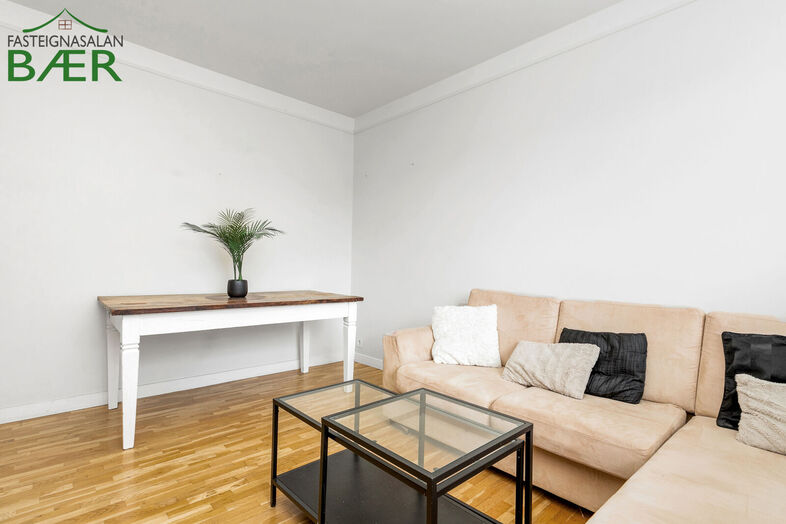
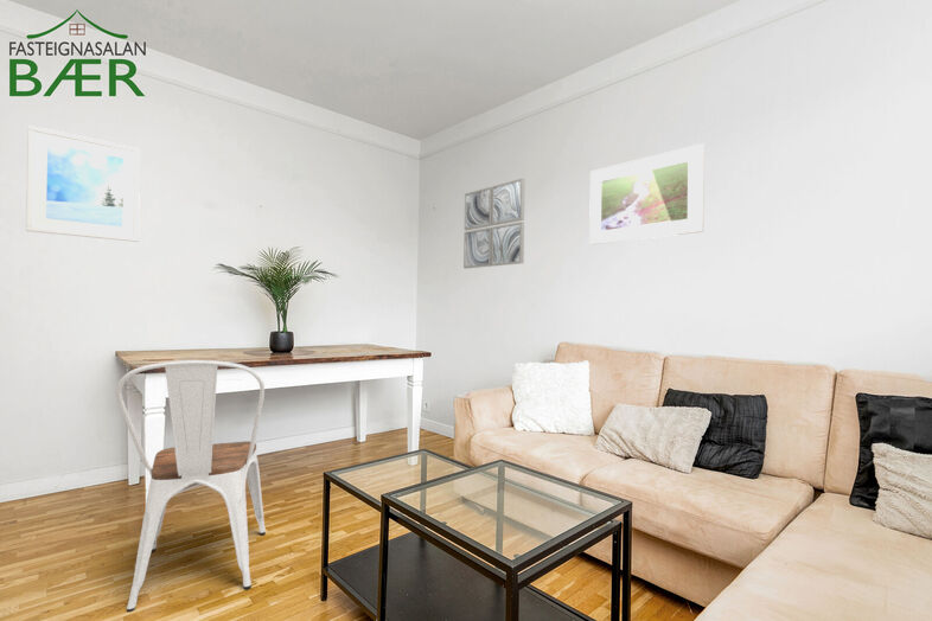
+ wall art [462,177,526,270]
+ chair [115,359,267,614]
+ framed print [25,124,141,243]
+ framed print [588,142,706,245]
